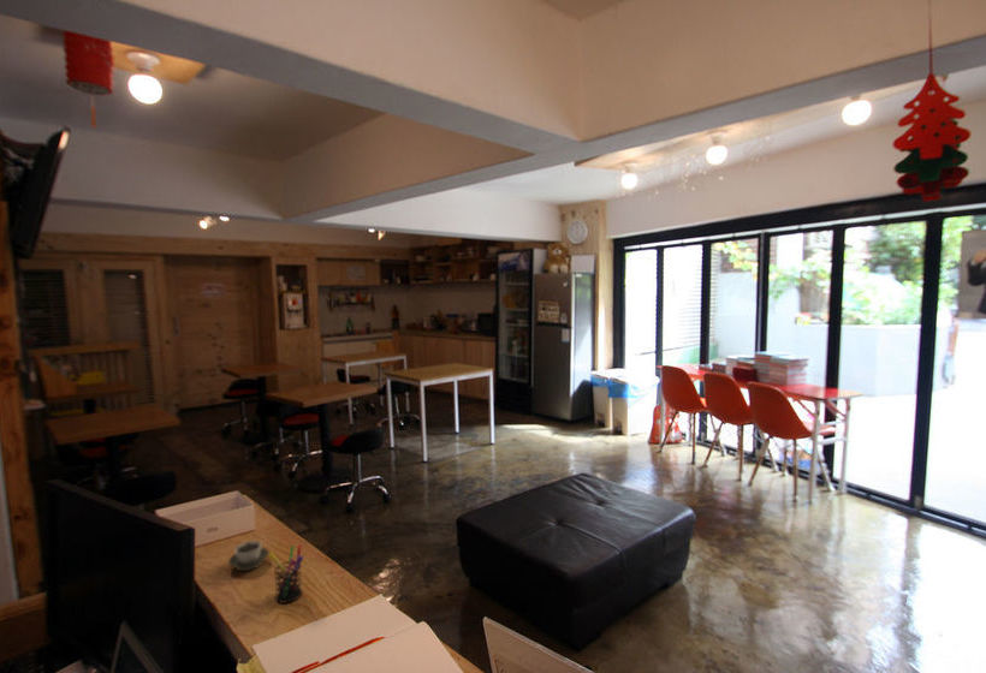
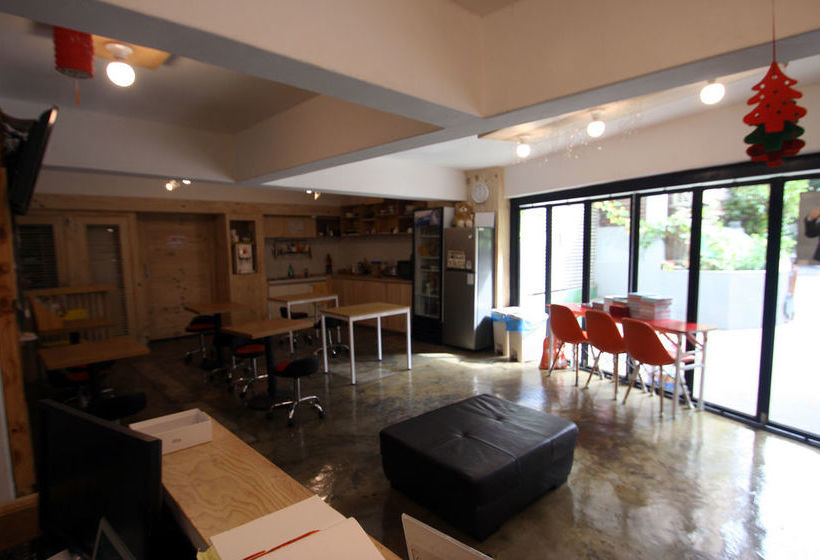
- pen holder [268,544,304,604]
- cup [227,540,271,572]
